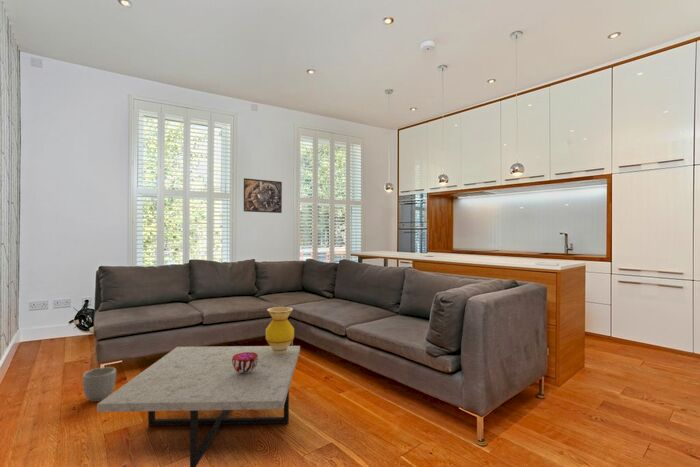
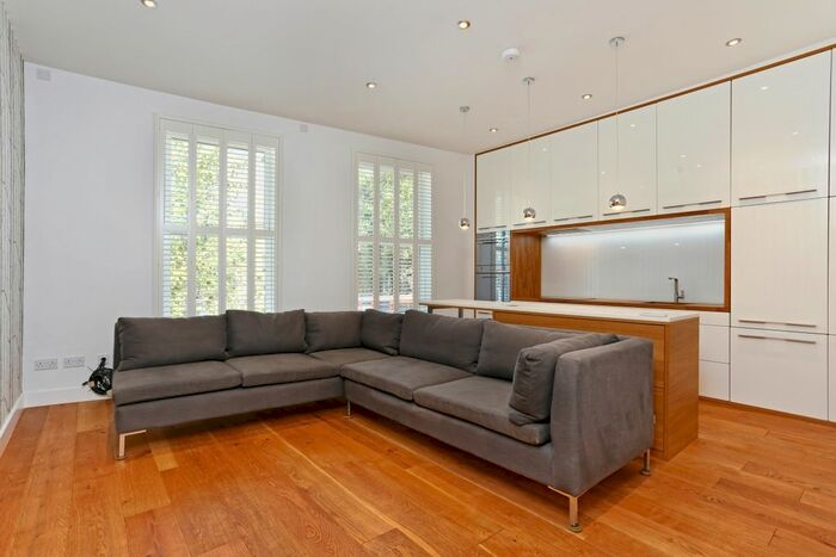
- decorative bowl [232,352,258,373]
- planter [81,366,117,403]
- coffee table [96,345,301,467]
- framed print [243,177,283,214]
- vase [265,306,295,354]
